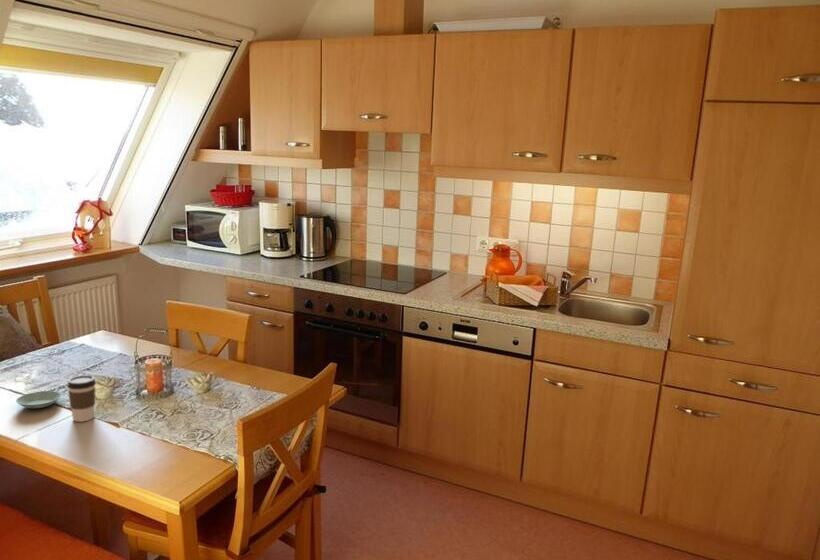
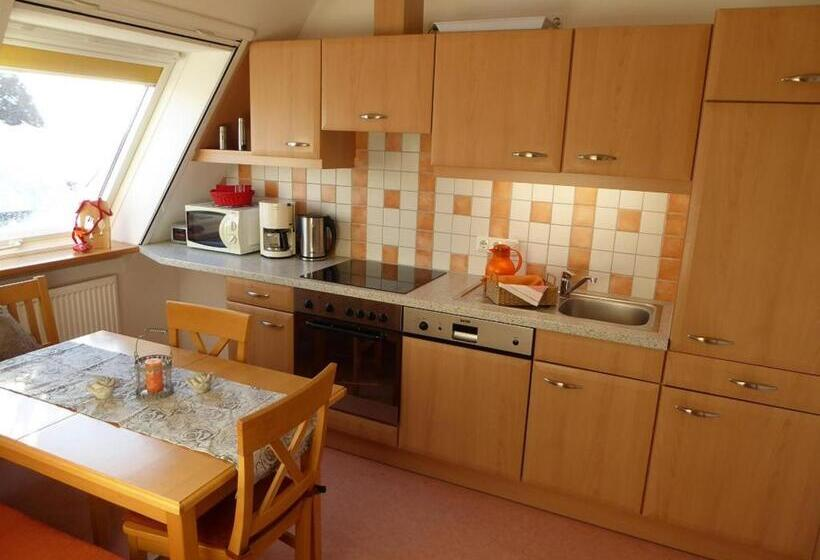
- coffee cup [66,374,97,423]
- saucer [15,390,62,409]
